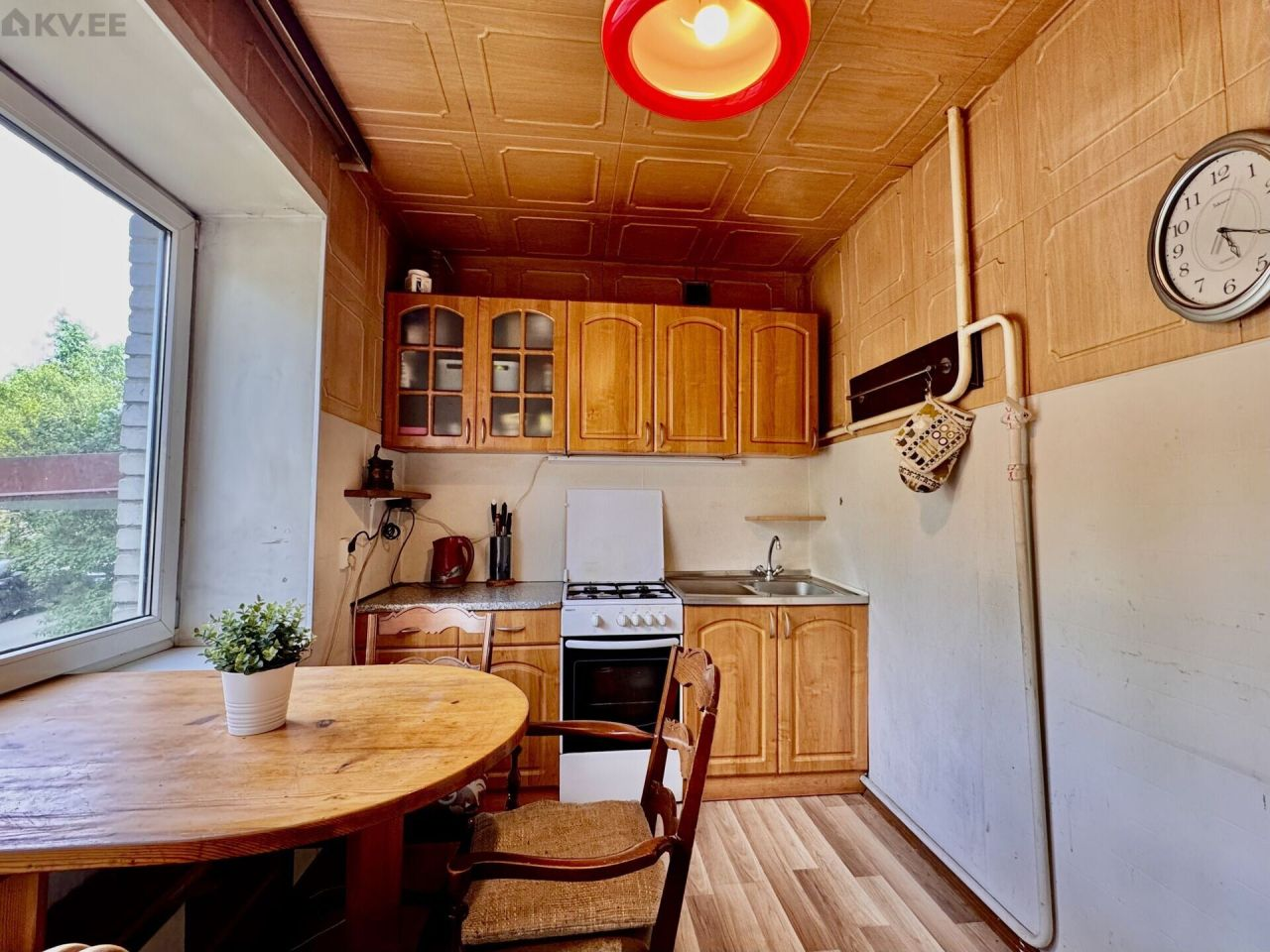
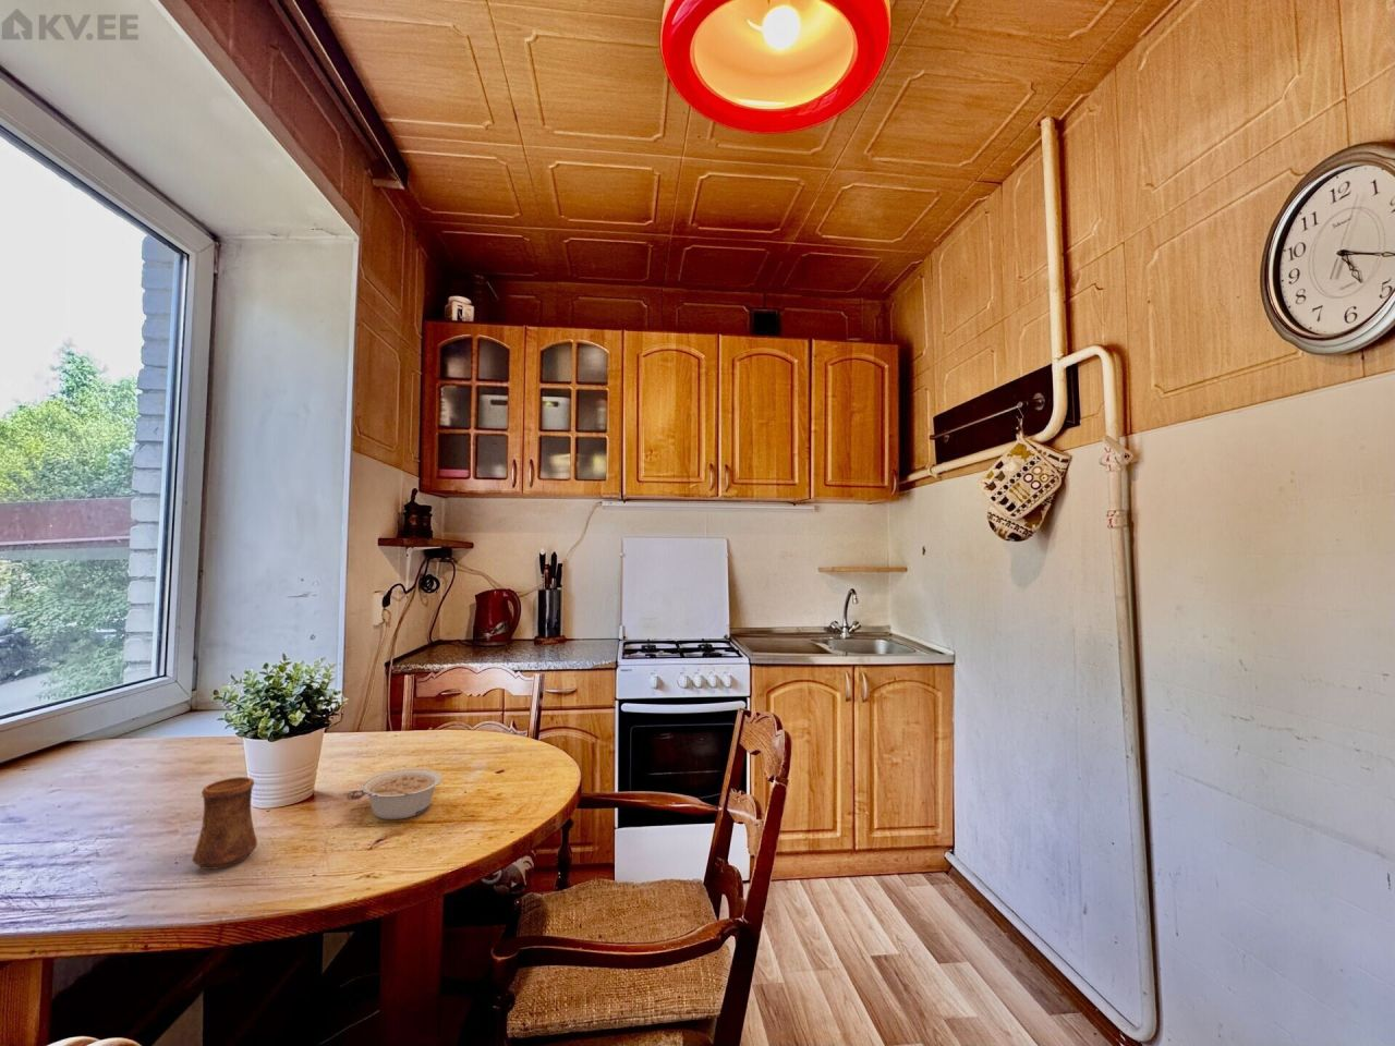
+ cup [192,776,258,870]
+ legume [359,768,444,821]
